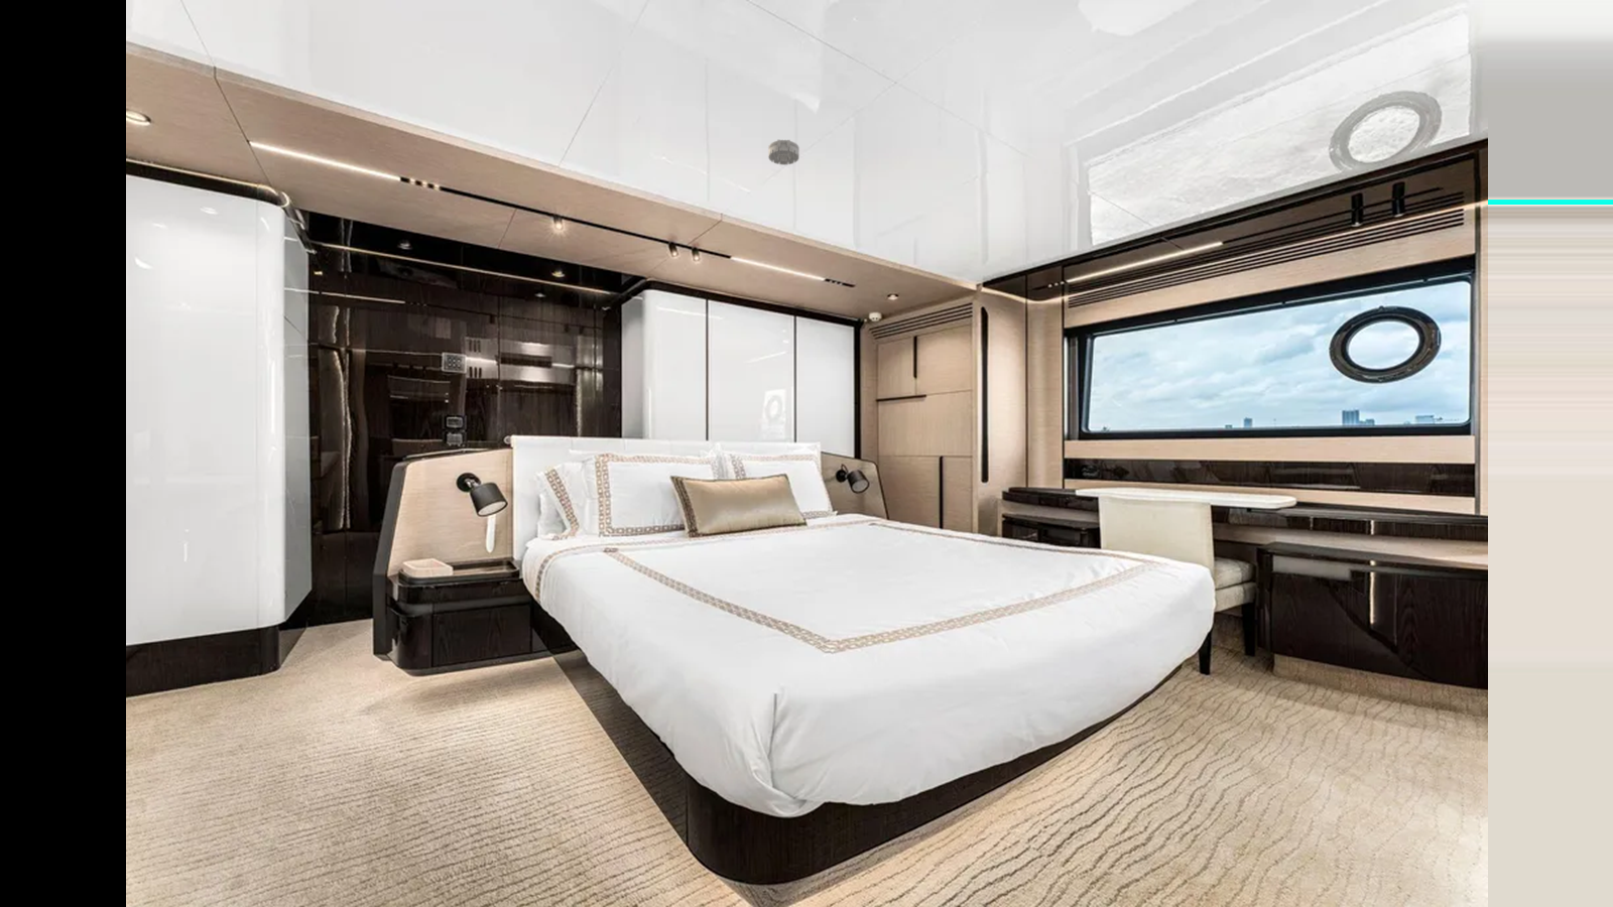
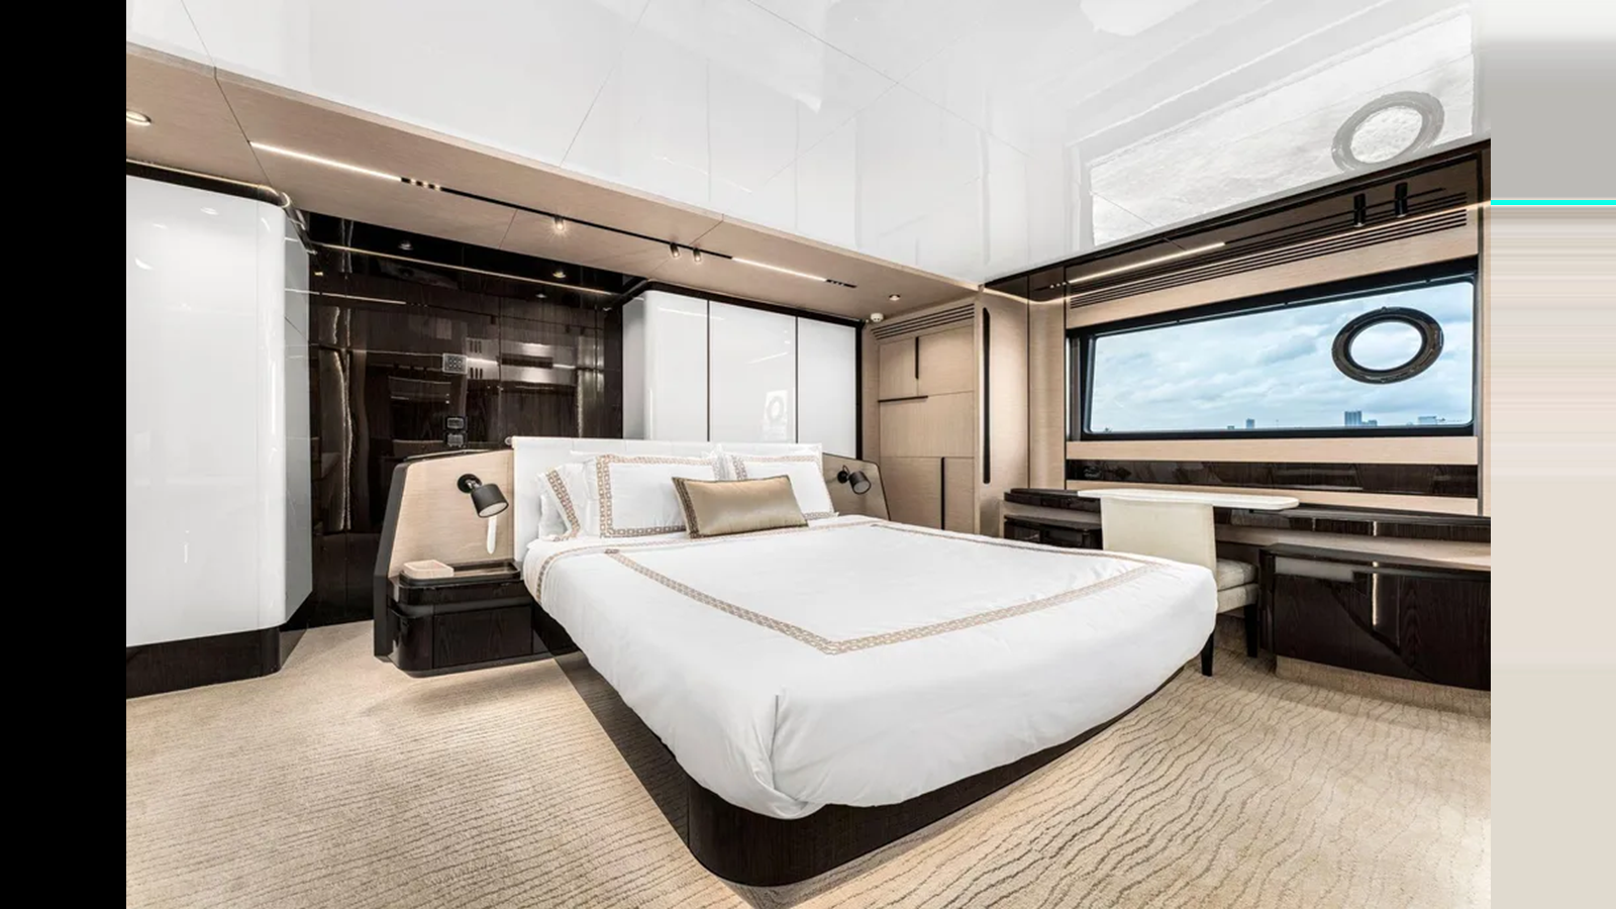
- smoke detector [768,140,801,166]
